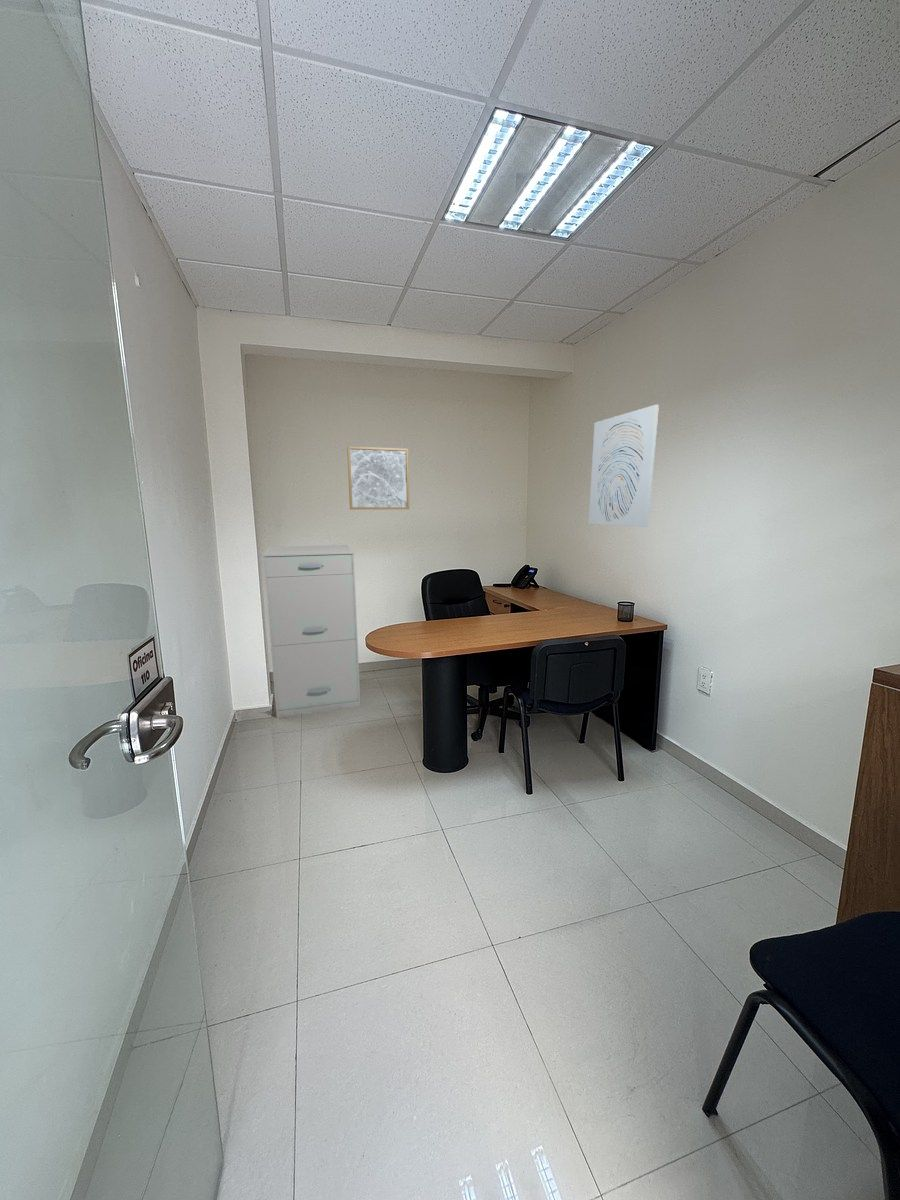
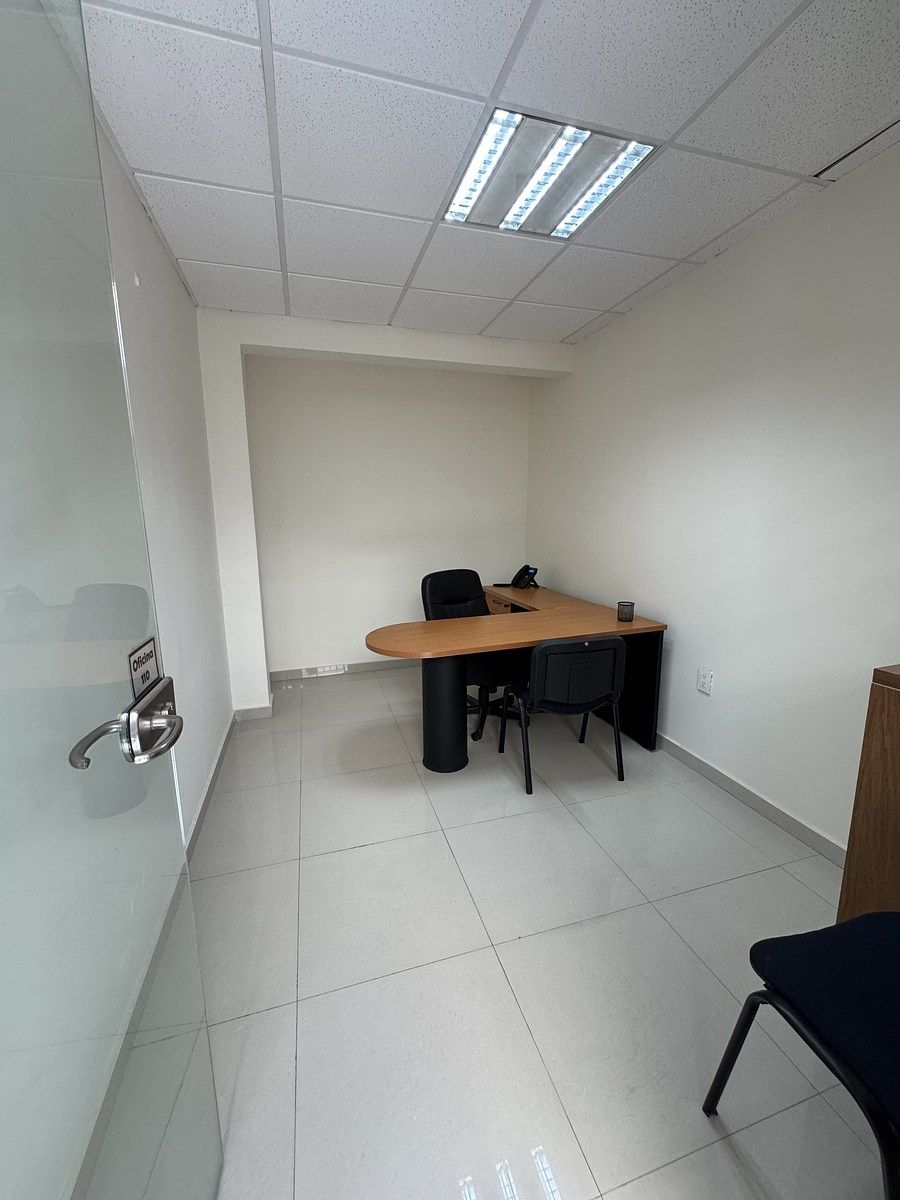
- filing cabinet [261,544,361,719]
- wall art [588,404,660,528]
- wall art [346,446,410,511]
